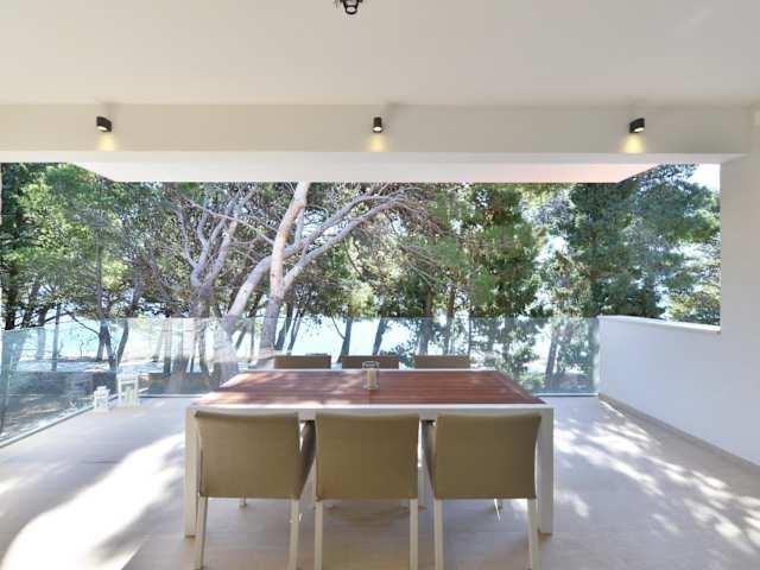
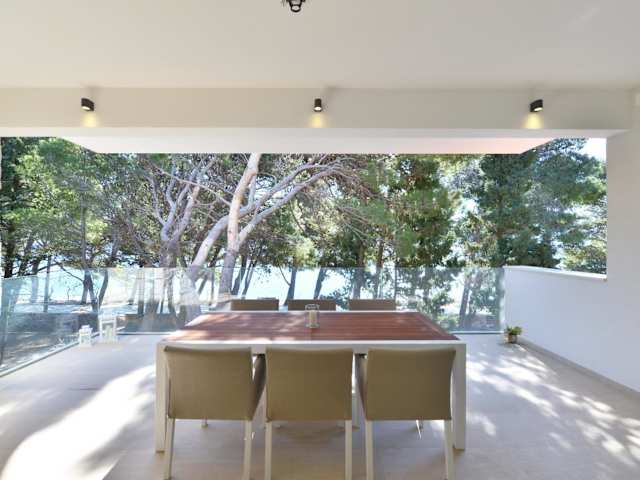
+ potted plant [502,323,525,344]
